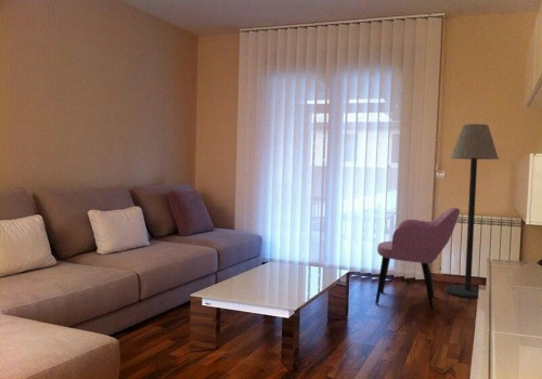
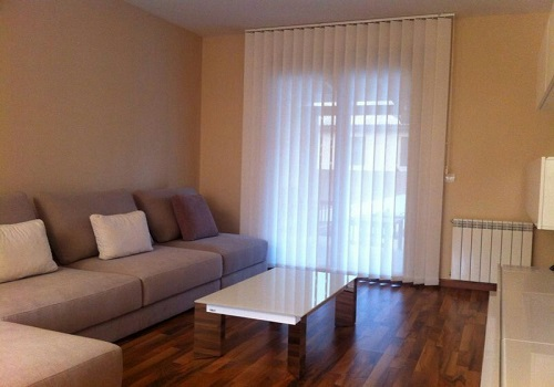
- floor lamp [444,123,500,299]
- armchair [374,207,461,311]
